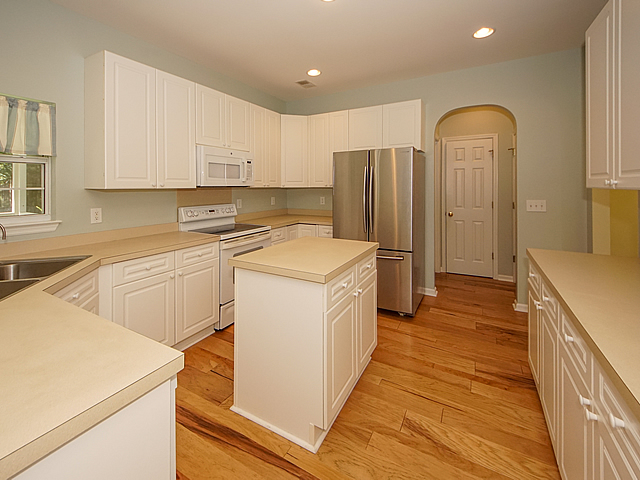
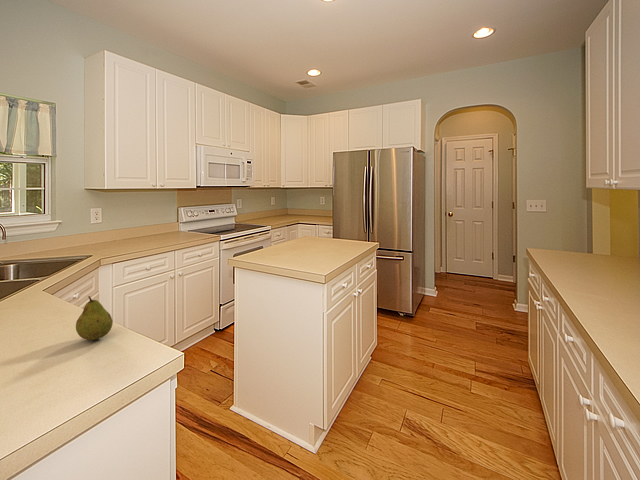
+ fruit [75,295,114,341]
